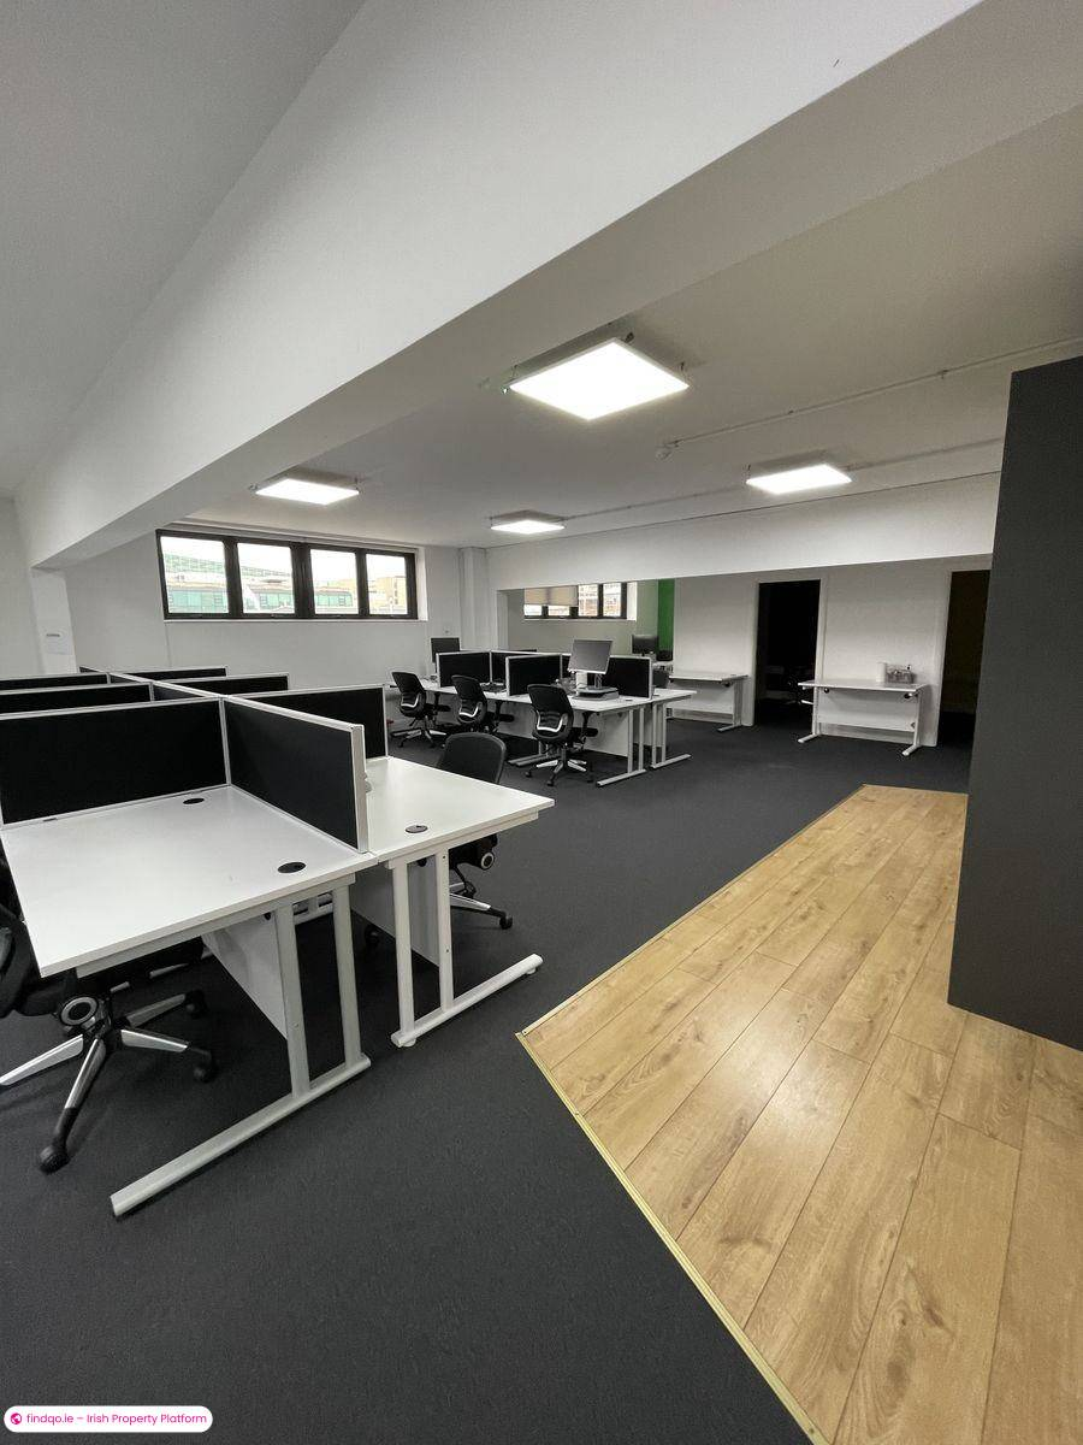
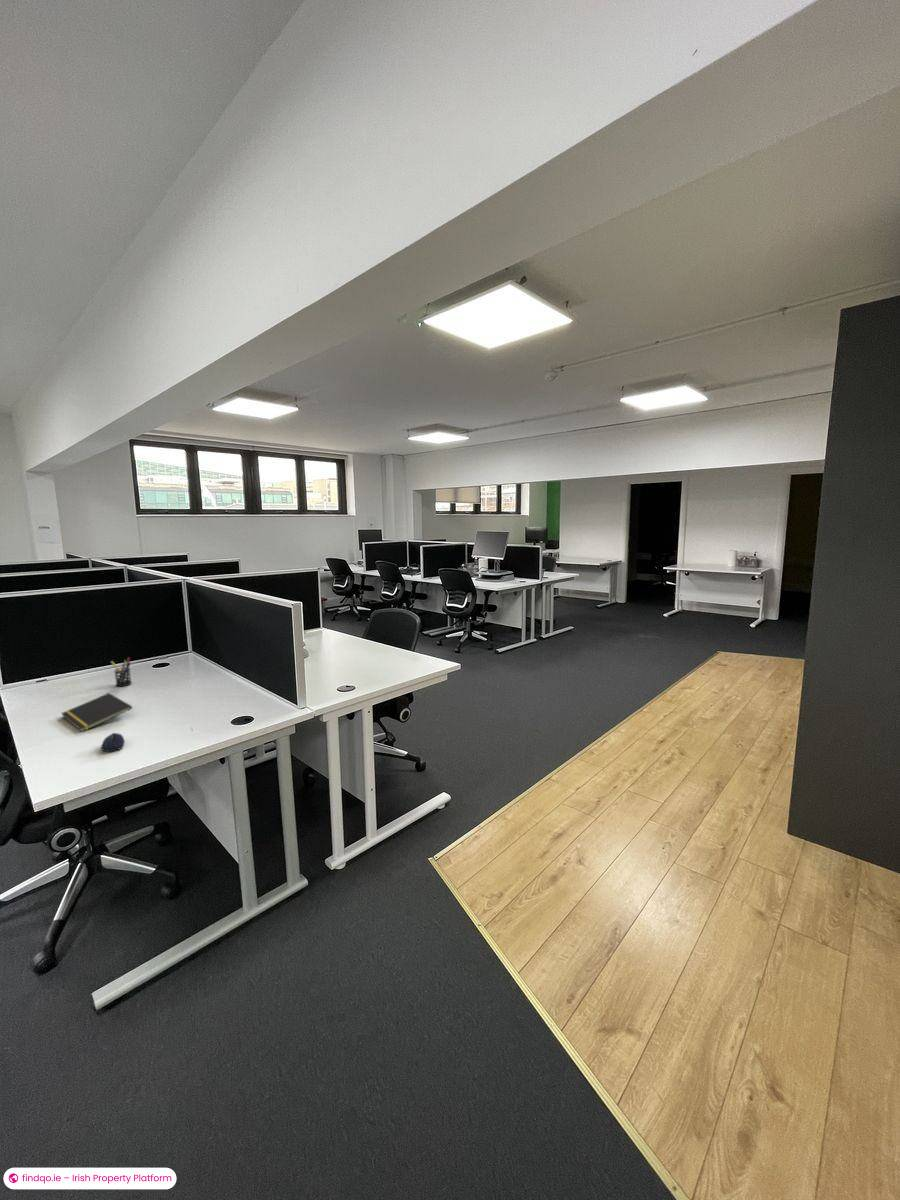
+ pen holder [110,657,133,687]
+ computer mouse [101,732,126,753]
+ notepad [60,692,133,733]
